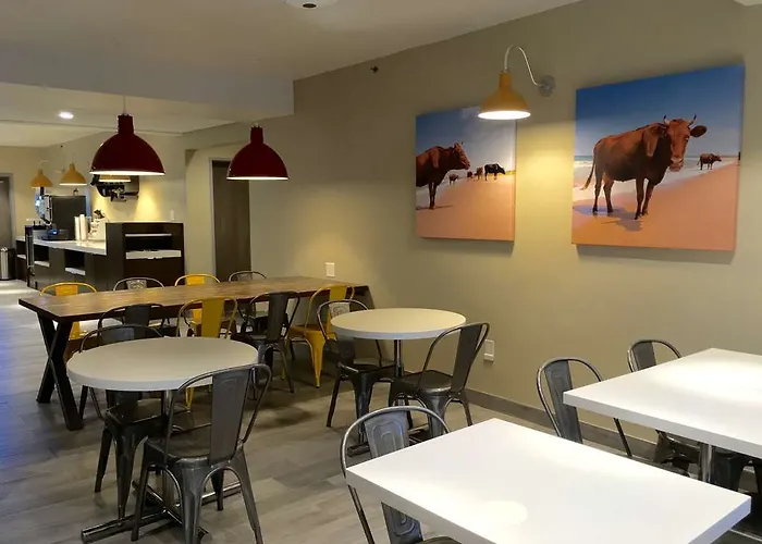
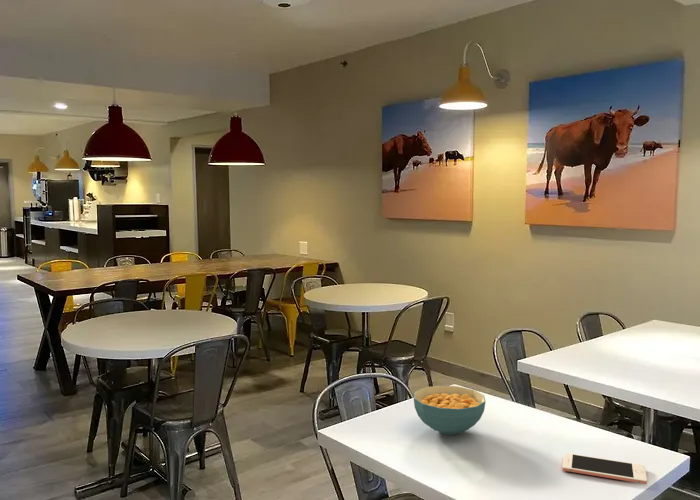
+ cereal bowl [413,385,486,436]
+ cell phone [561,452,648,485]
